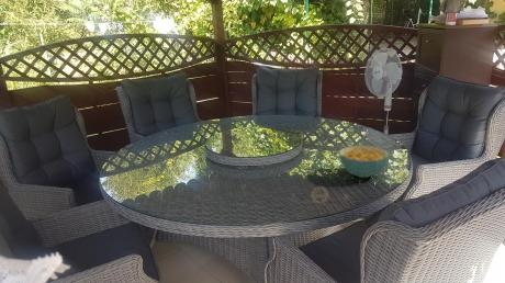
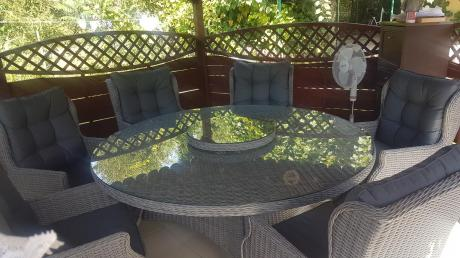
- cereal bowl [337,145,391,179]
